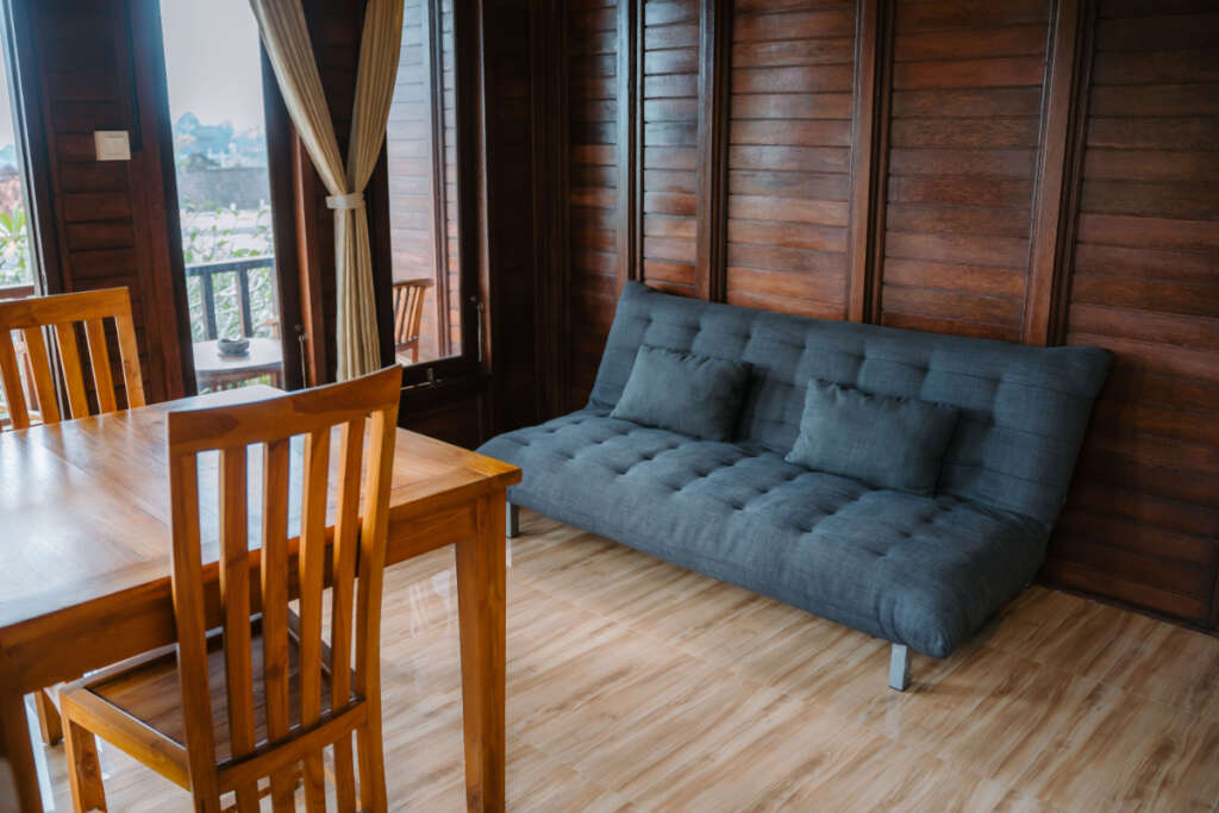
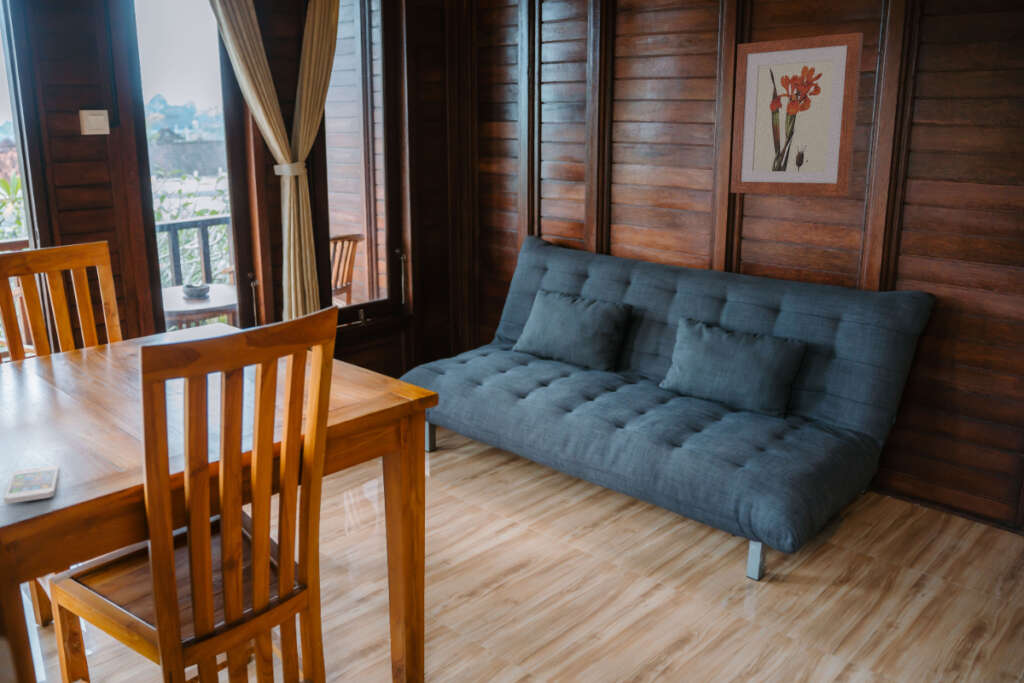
+ wall art [730,31,864,197]
+ smartphone [3,464,60,505]
